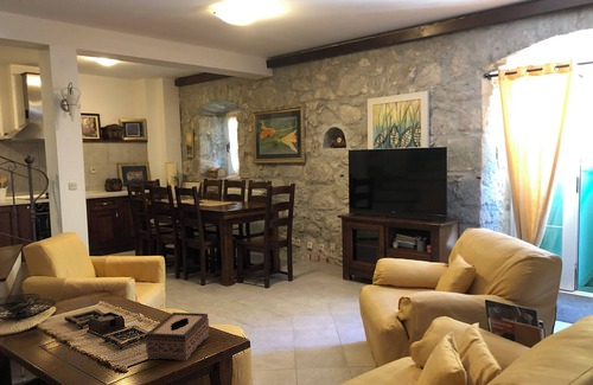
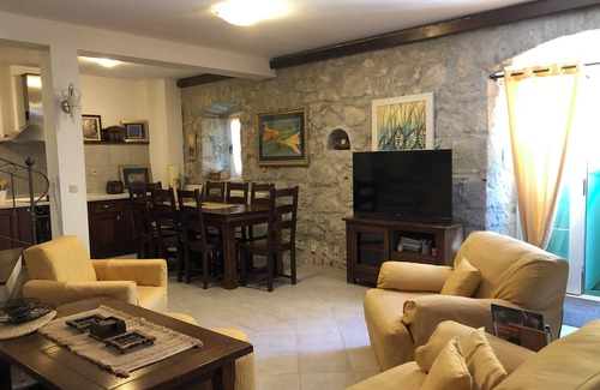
- tissue box [145,312,210,361]
